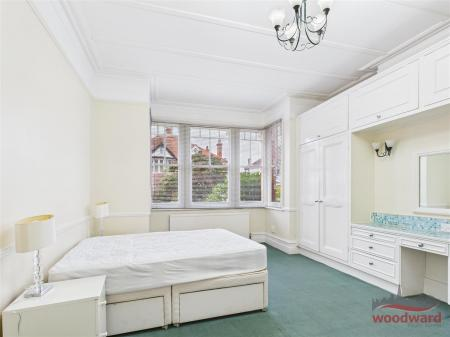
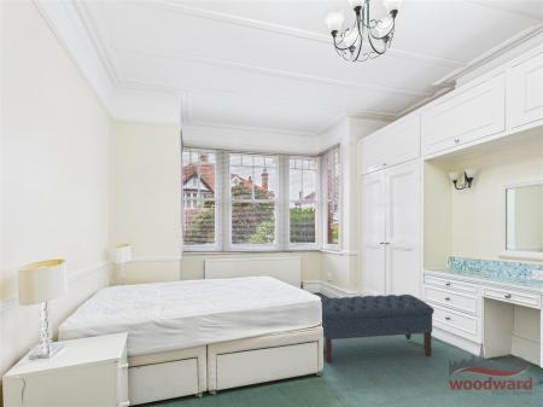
+ bench [320,293,436,364]
